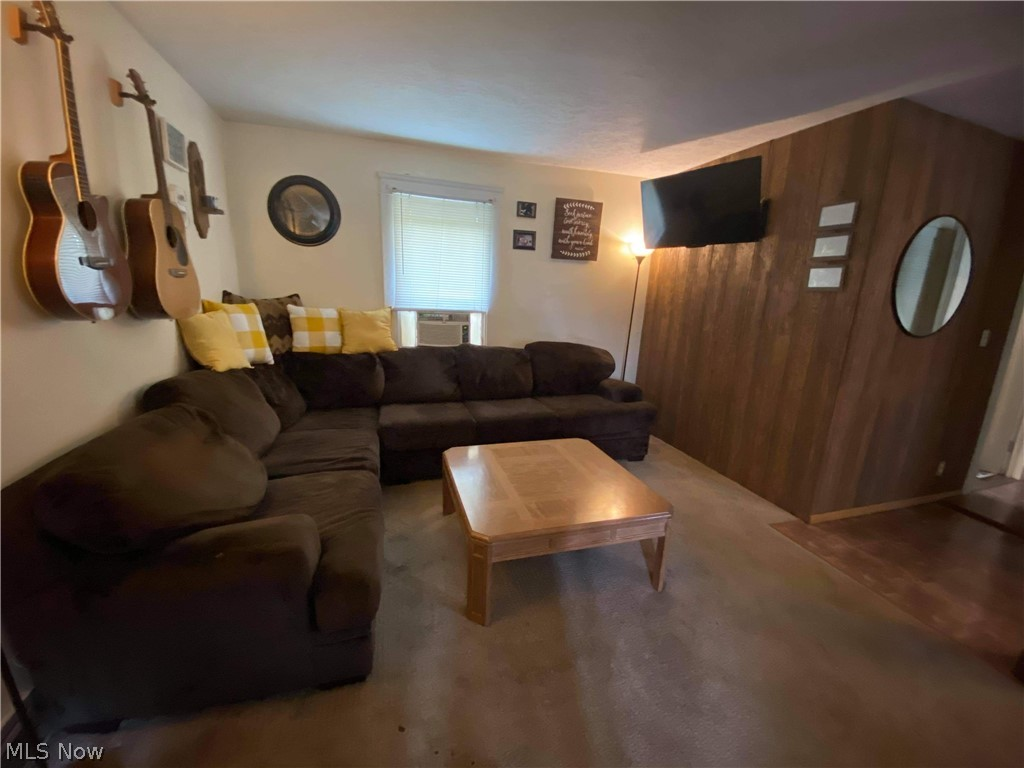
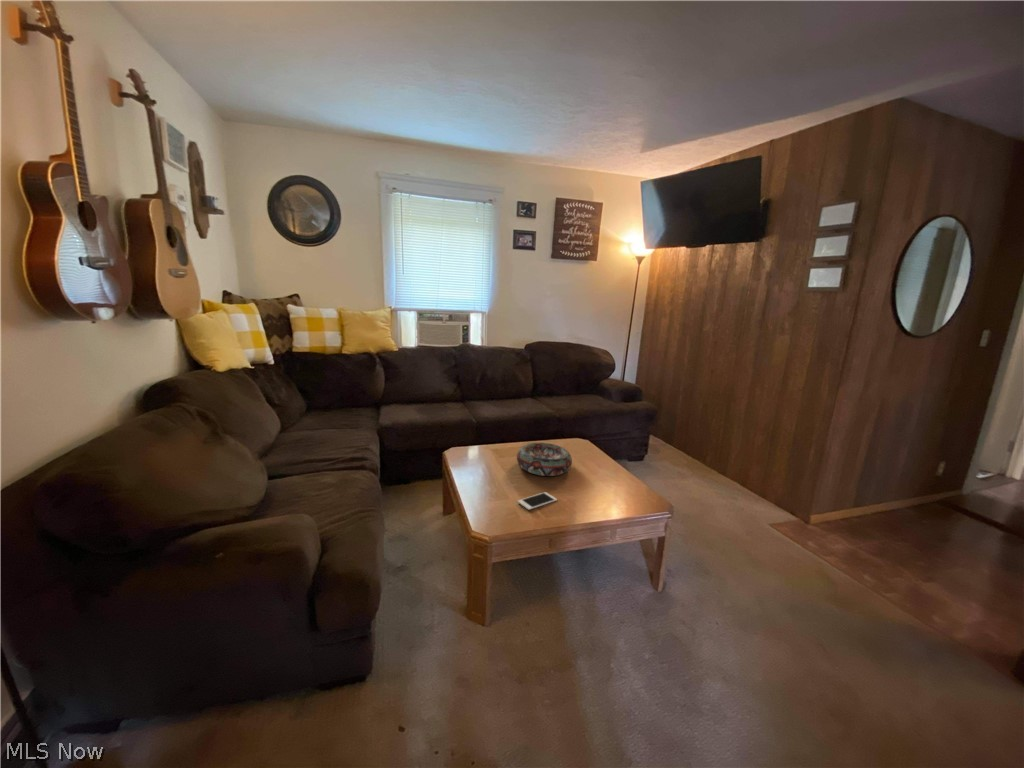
+ decorative bowl [516,442,573,477]
+ cell phone [517,491,558,511]
